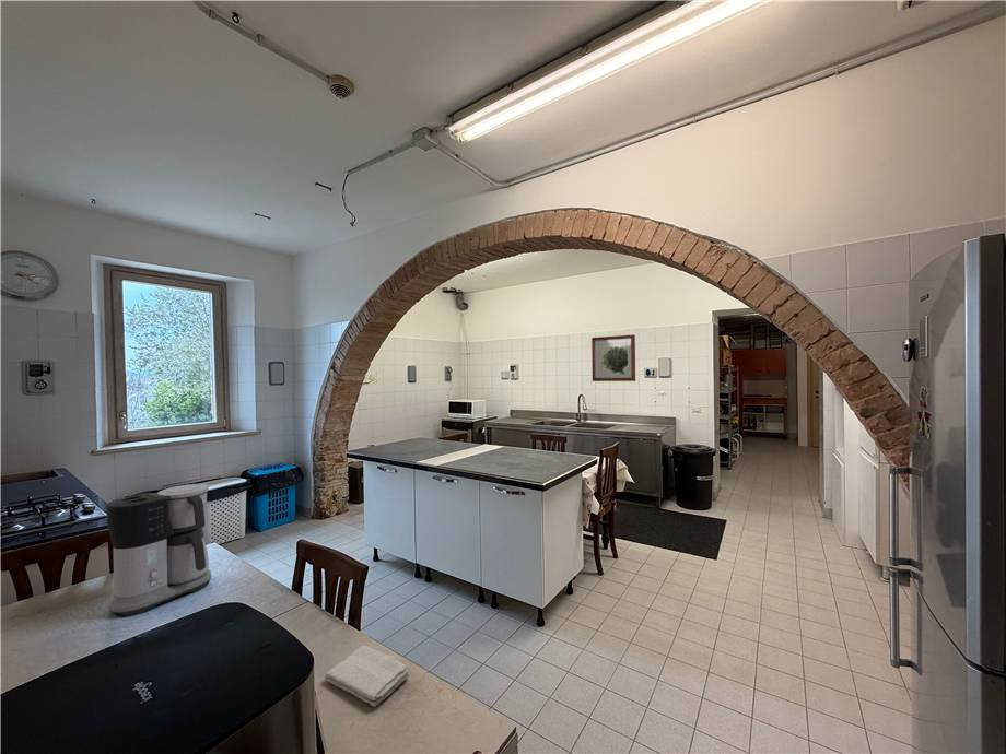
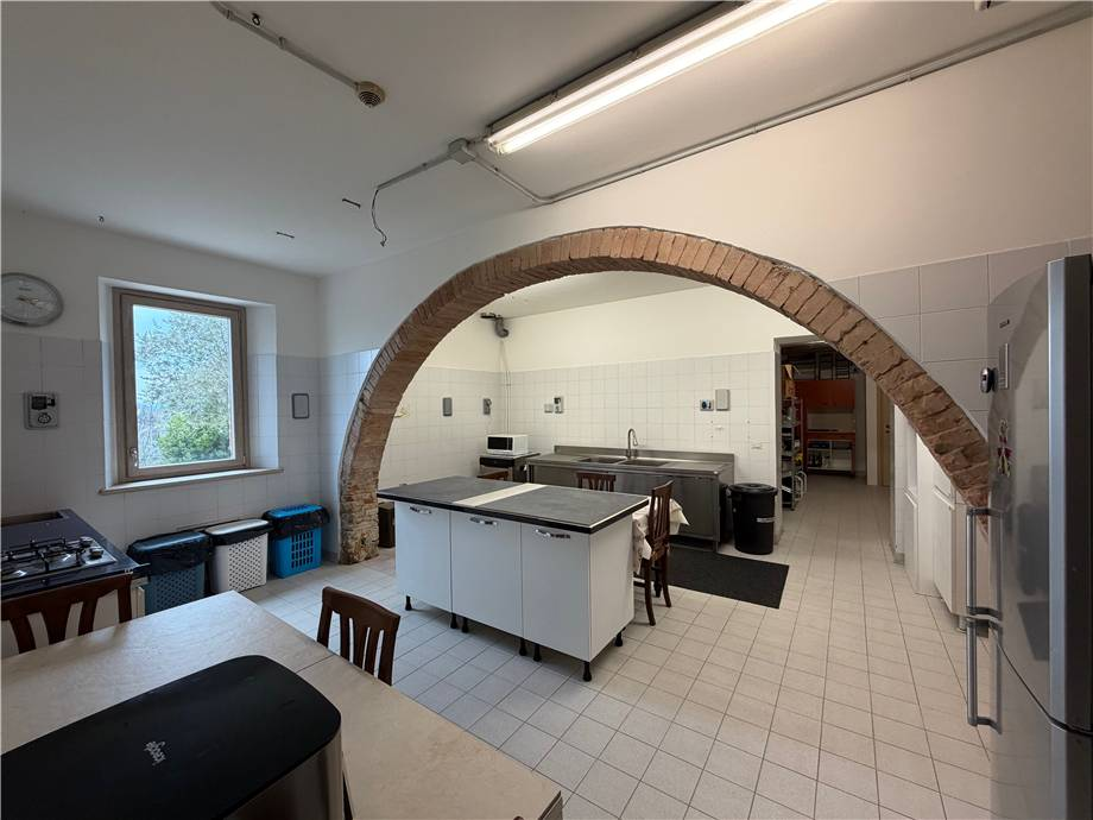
- wall art [590,333,636,382]
- coffee maker [106,483,212,617]
- washcloth [324,645,411,708]
